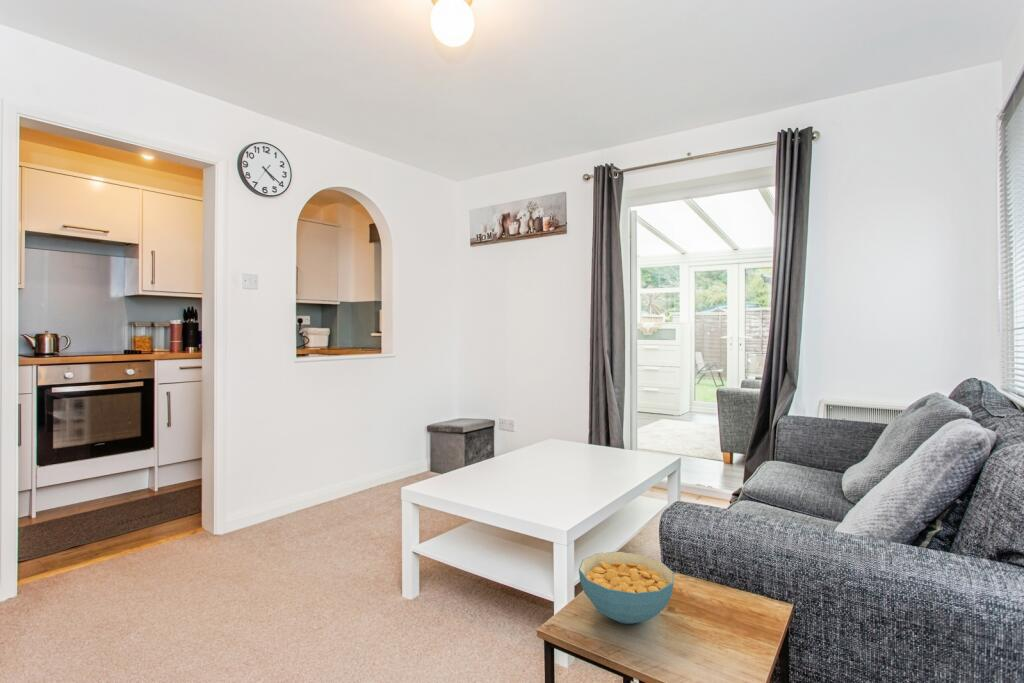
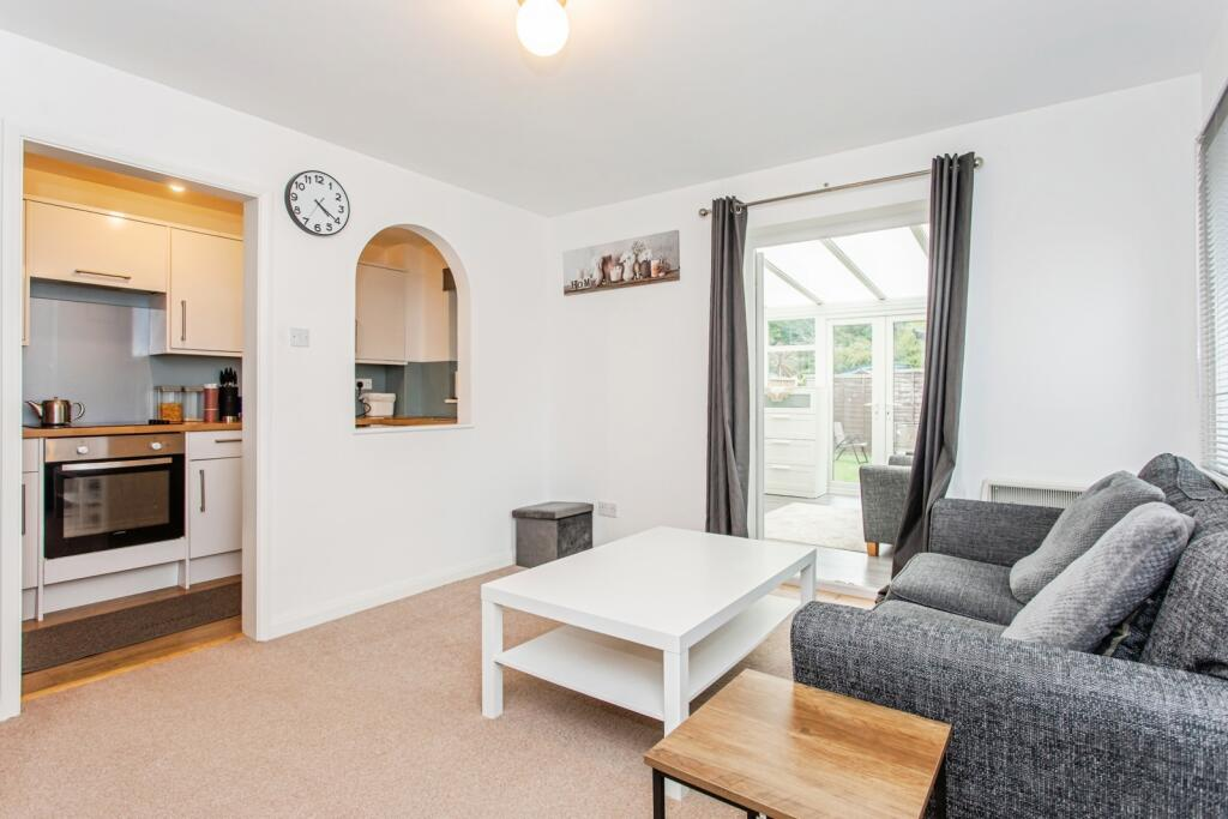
- cereal bowl [578,551,675,625]
